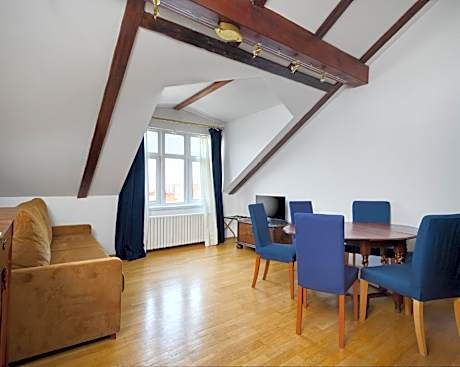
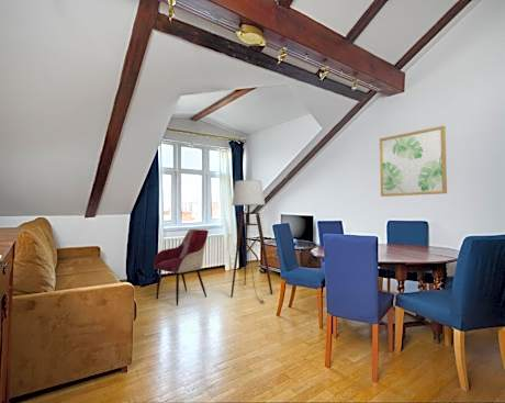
+ wall art [379,125,448,198]
+ floor lamp [229,179,273,303]
+ armchair [154,228,210,306]
